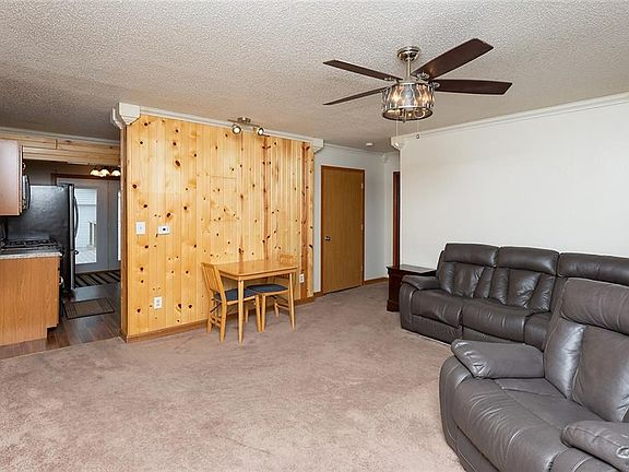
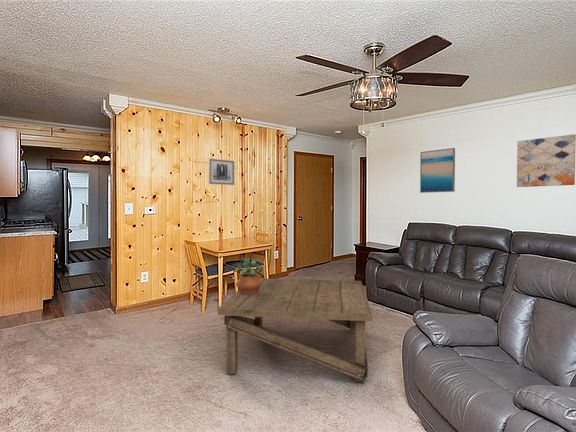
+ wall art [516,133,576,188]
+ coffee table [217,277,374,383]
+ wall art [419,147,456,194]
+ potted plant [233,256,264,295]
+ wall art [208,158,235,186]
